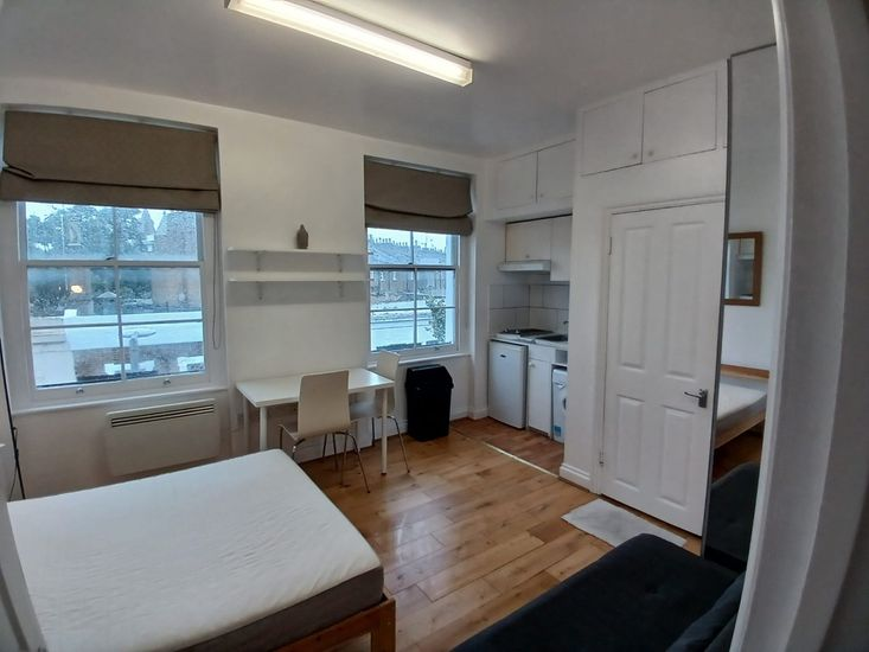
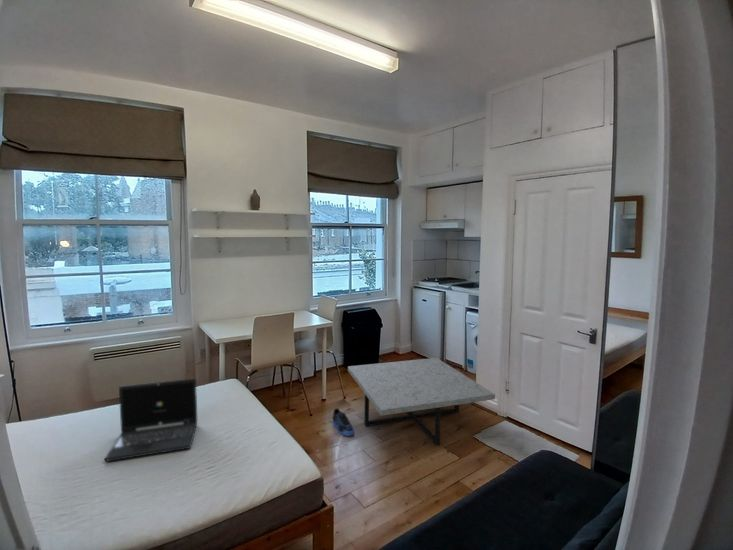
+ coffee table [347,357,496,447]
+ laptop [104,378,198,463]
+ sneaker [332,407,355,437]
